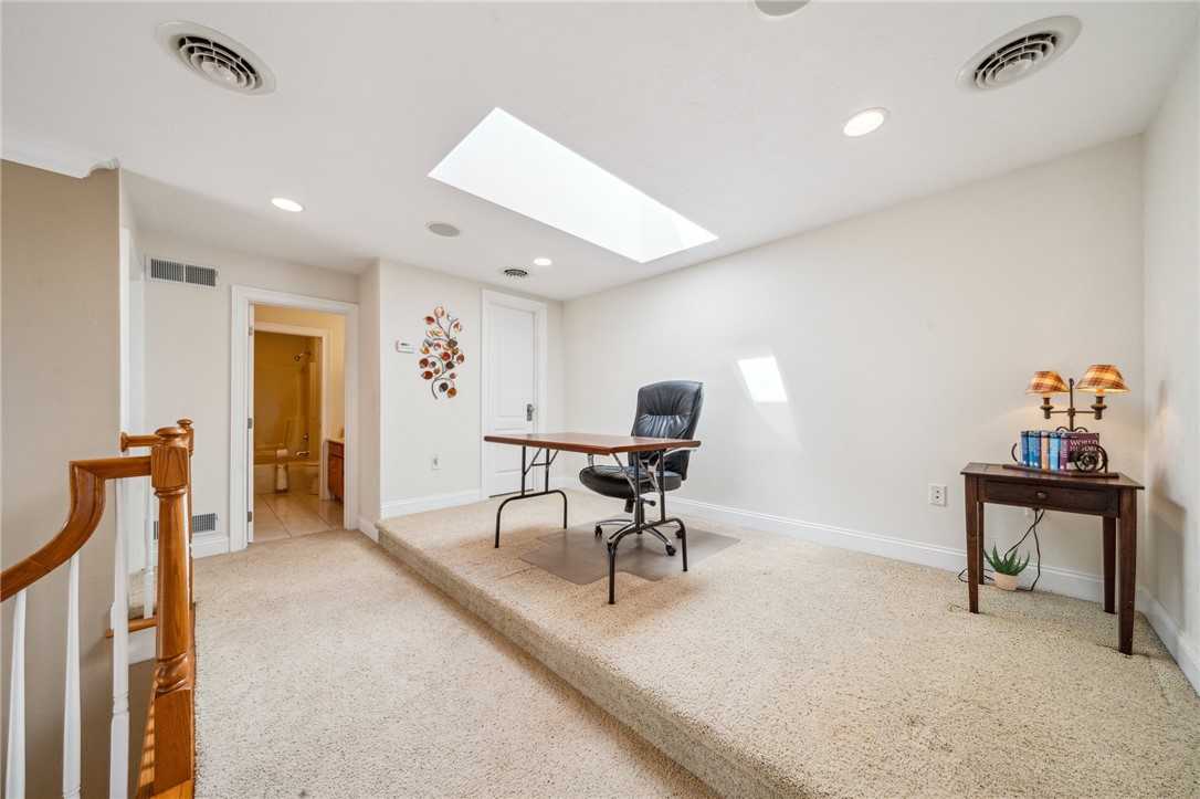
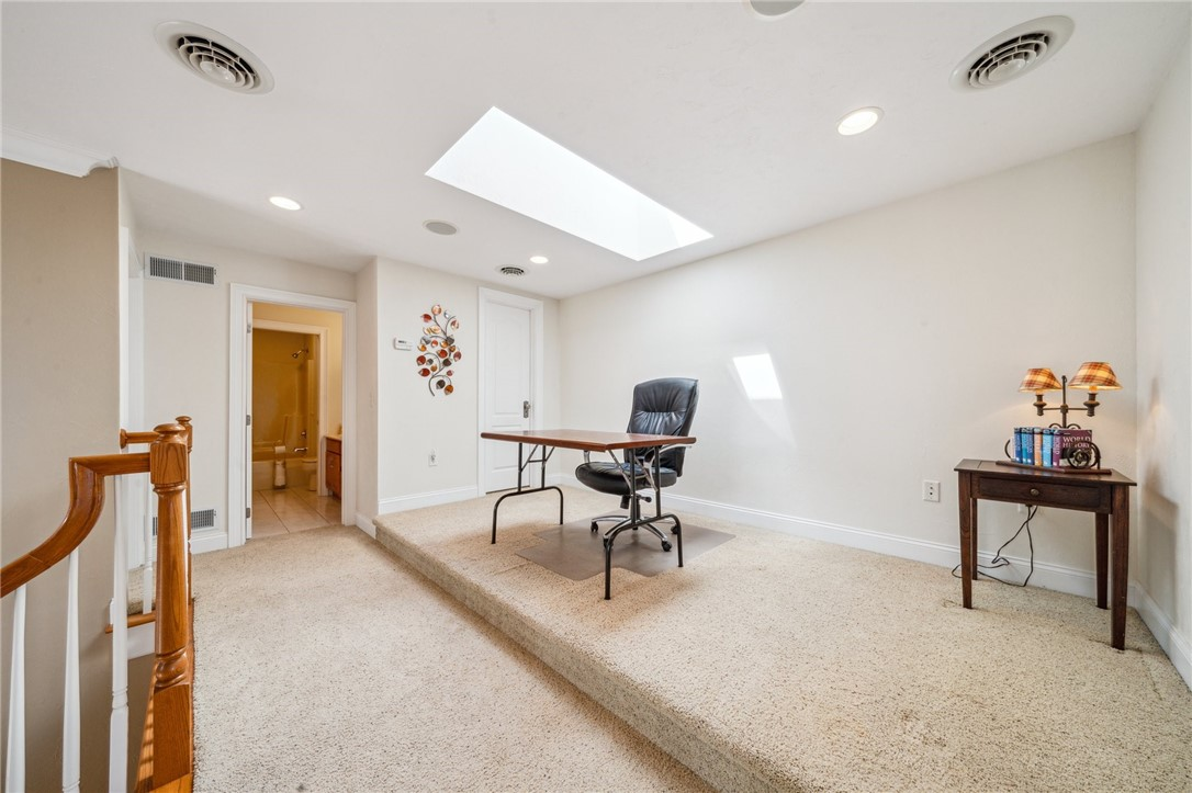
- potted plant [982,542,1031,591]
